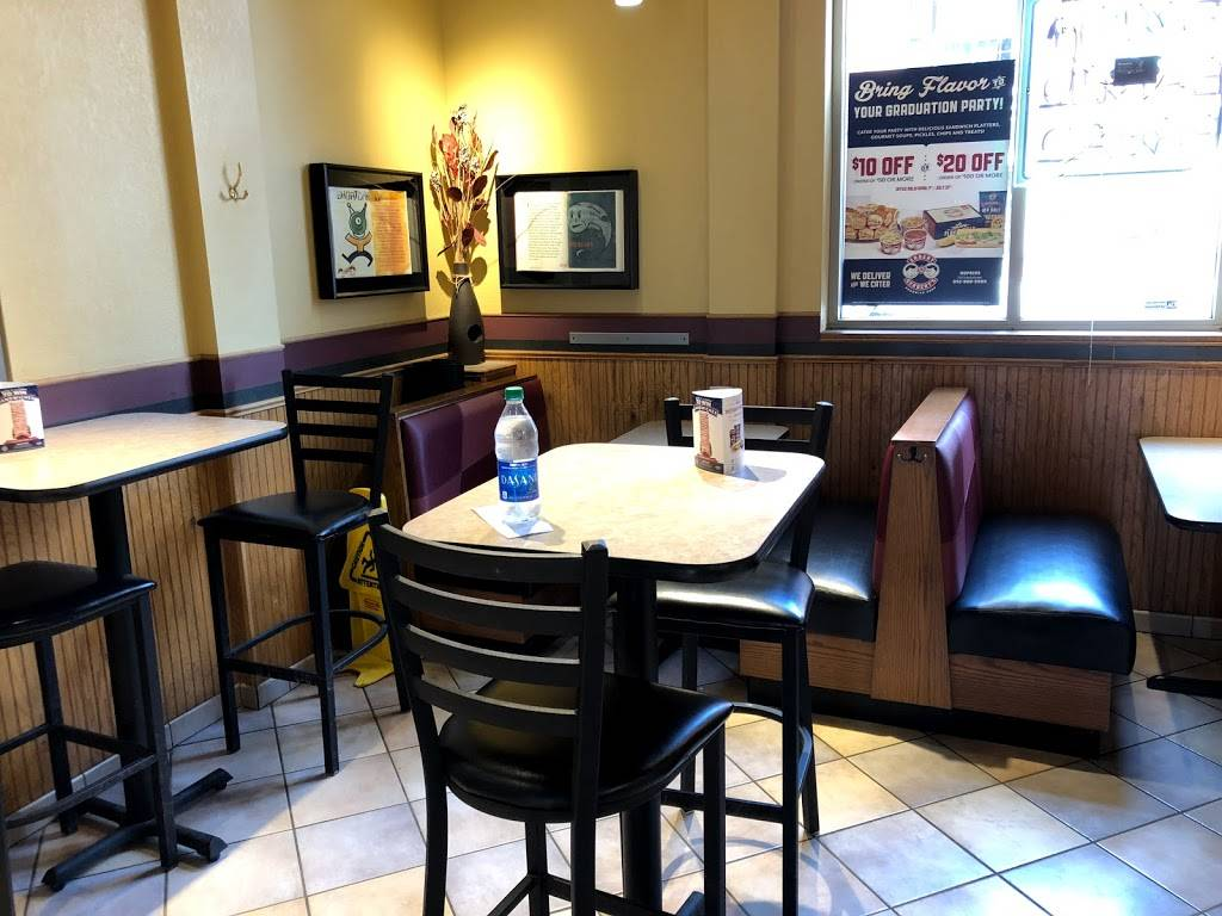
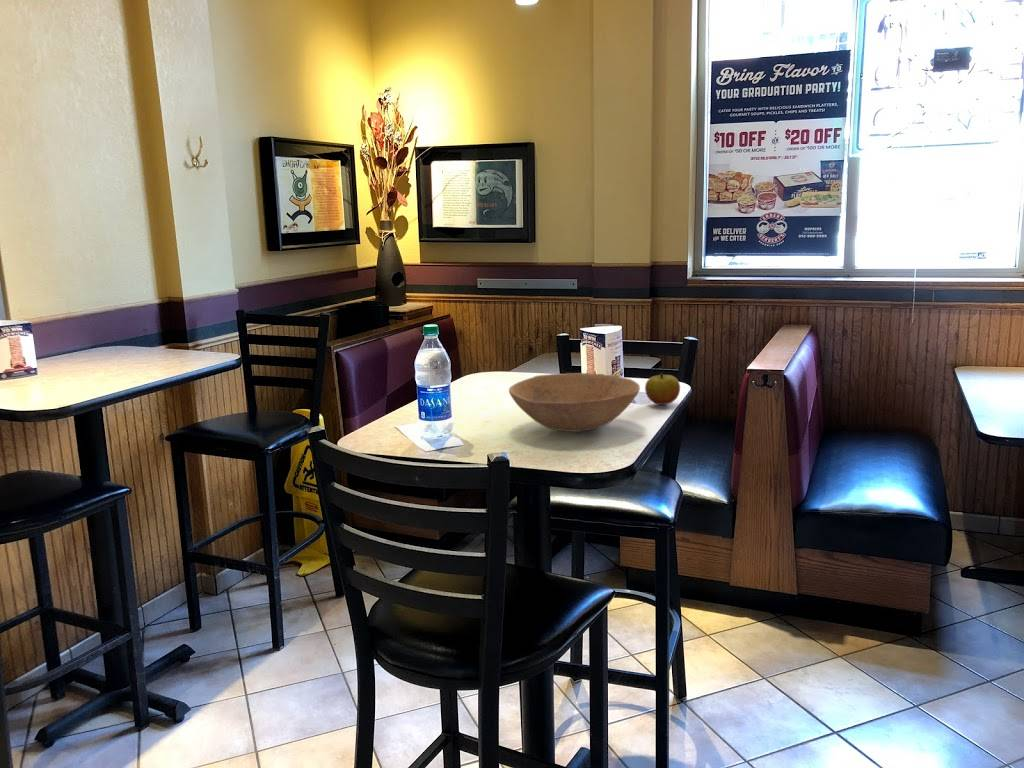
+ bowl [508,372,641,433]
+ apple [644,373,681,406]
